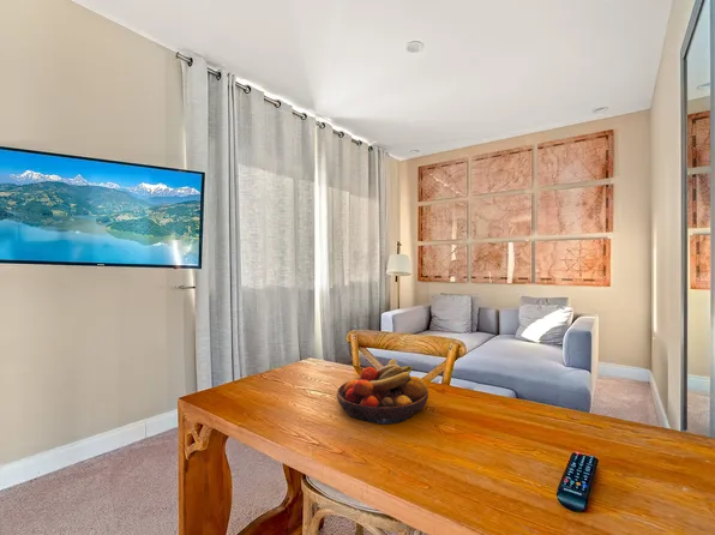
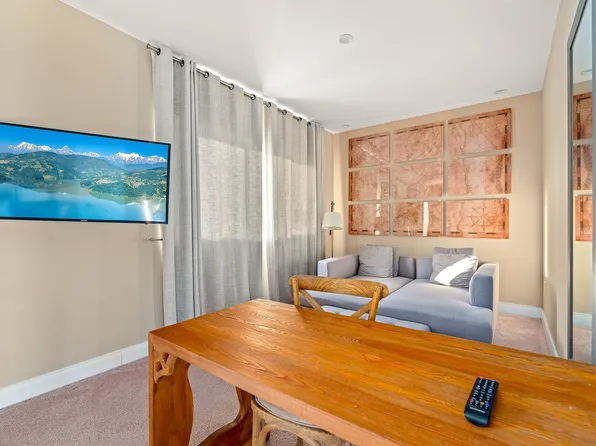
- fruit bowl [336,357,429,426]
